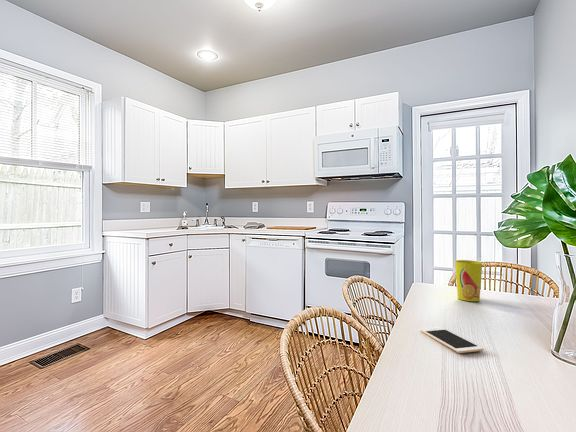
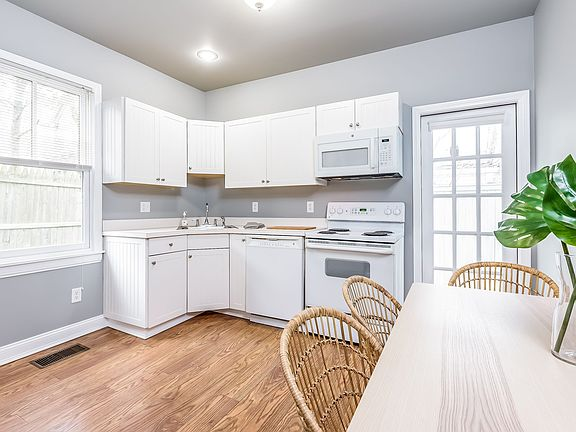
- cup [454,259,483,302]
- cell phone [419,326,484,354]
